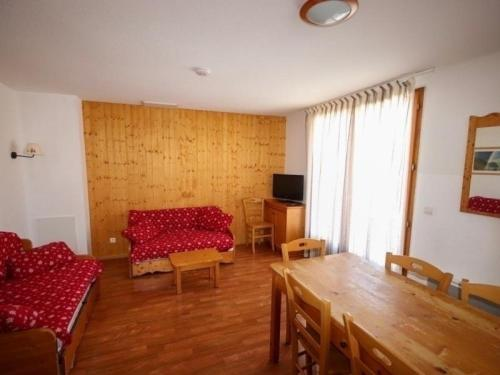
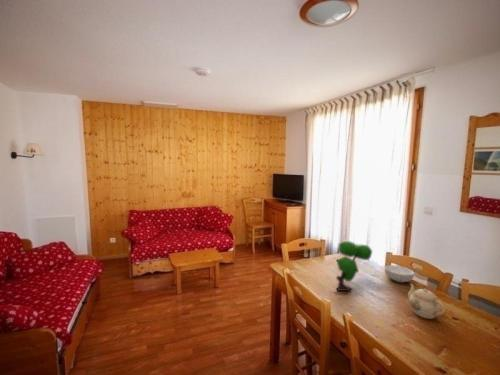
+ plant [335,240,373,292]
+ teapot [407,283,446,320]
+ cereal bowl [384,264,415,283]
